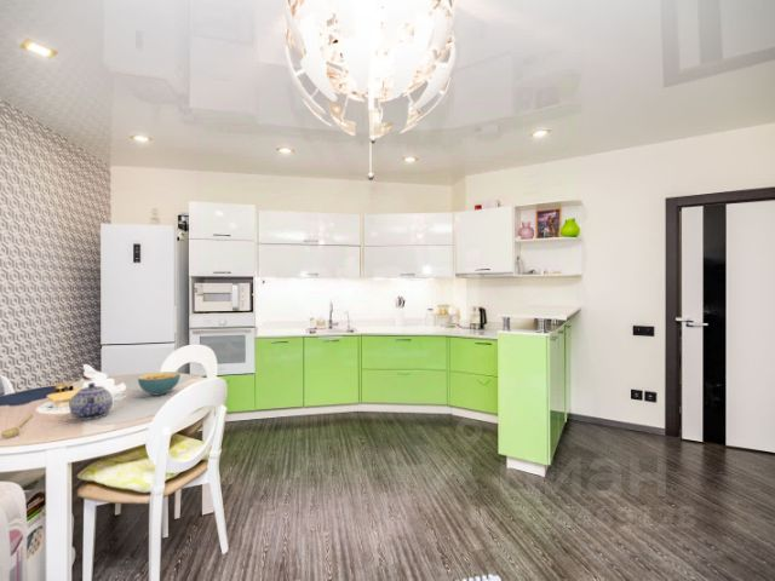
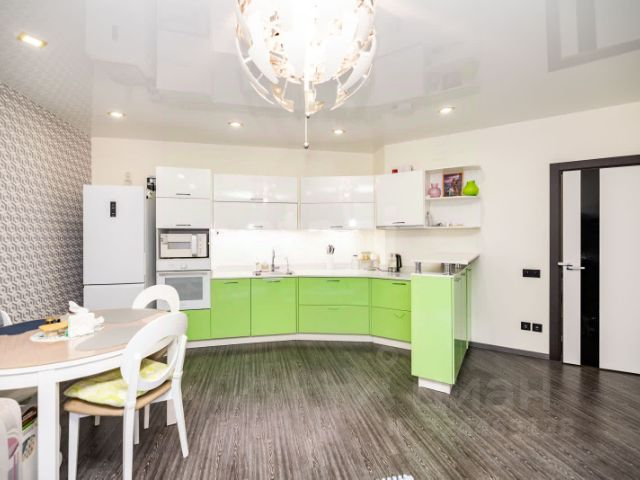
- spoon [0,413,34,439]
- cereal bowl [137,370,182,396]
- teapot [68,381,114,421]
